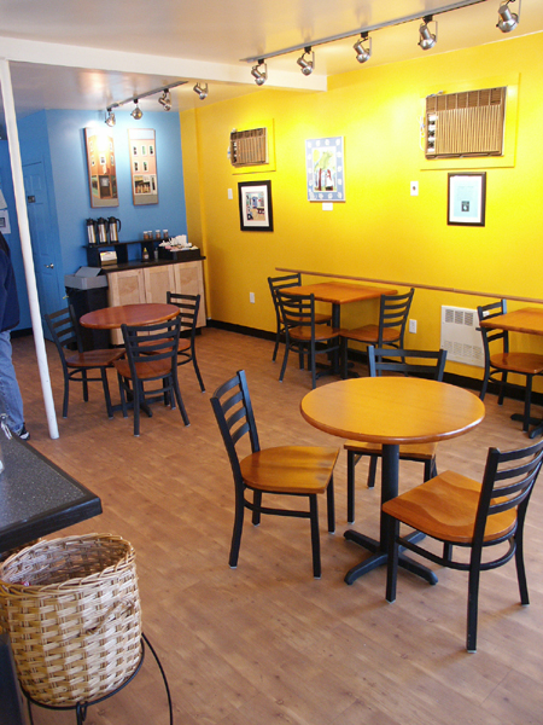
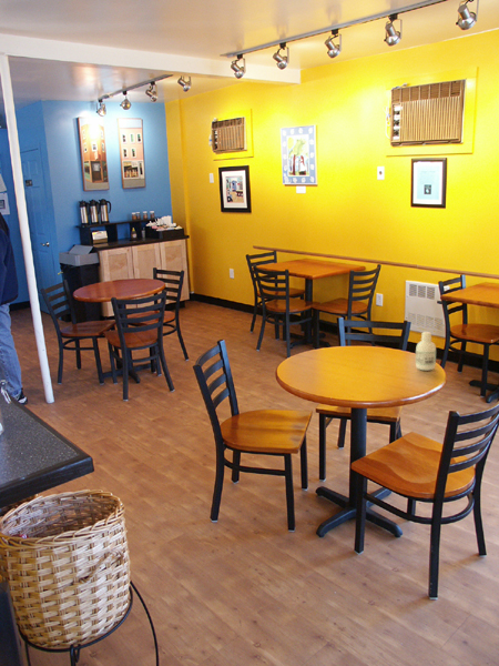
+ bottle [415,331,437,372]
